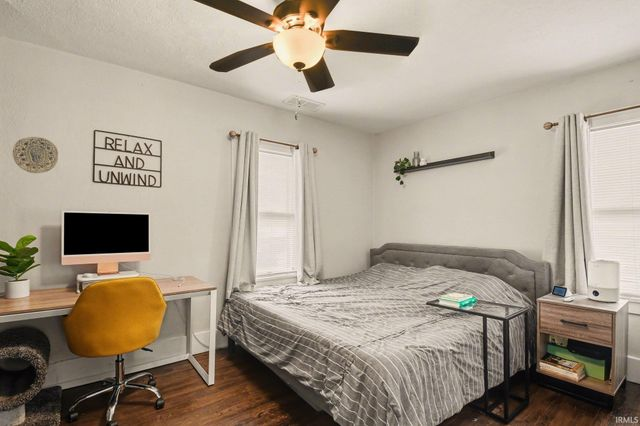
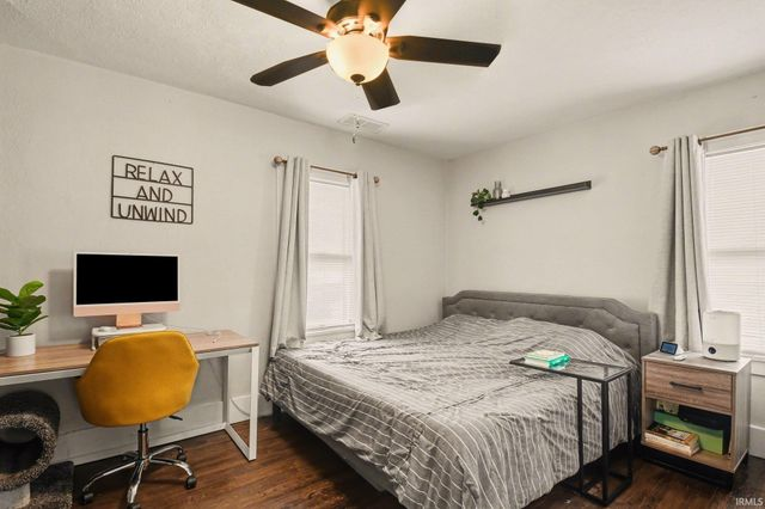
- decorative plate [12,136,59,174]
